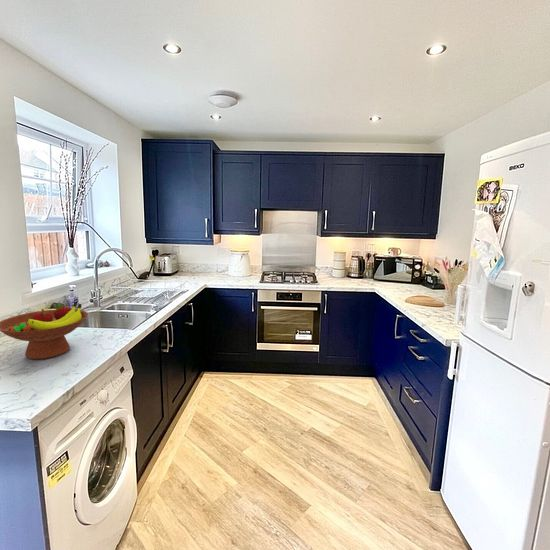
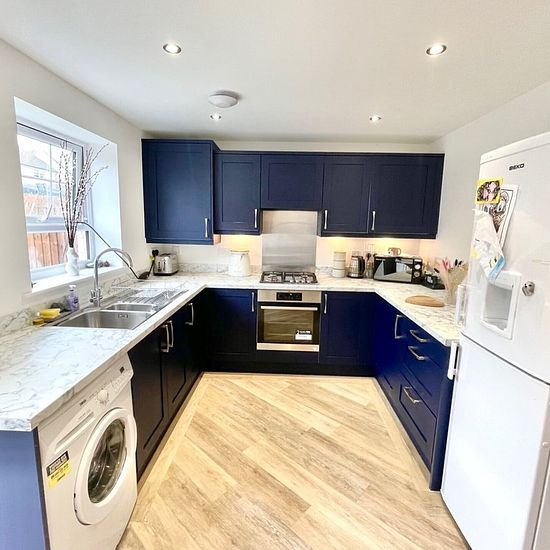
- fruit bowl [0,301,89,361]
